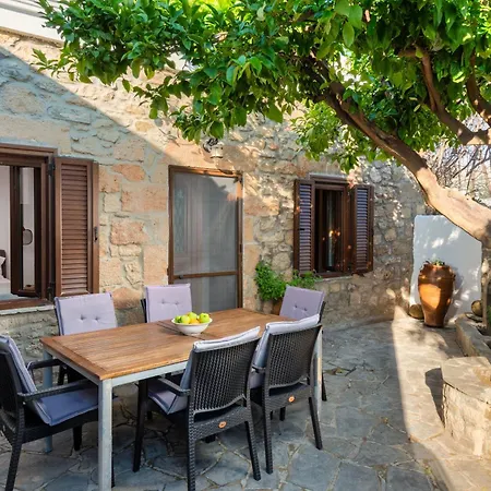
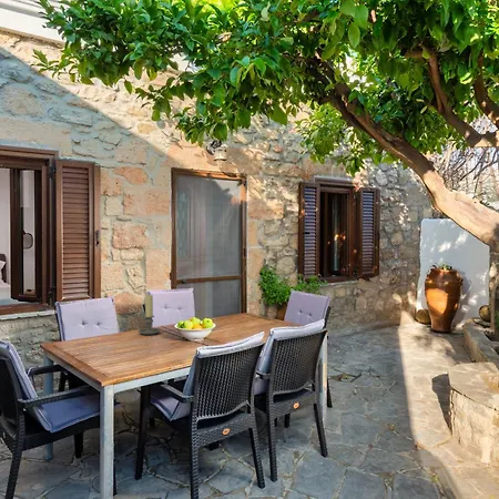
+ candle holder [138,294,161,336]
